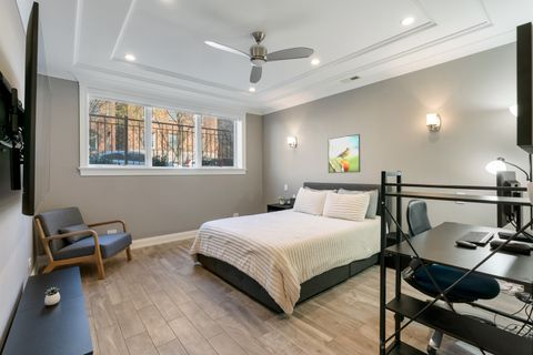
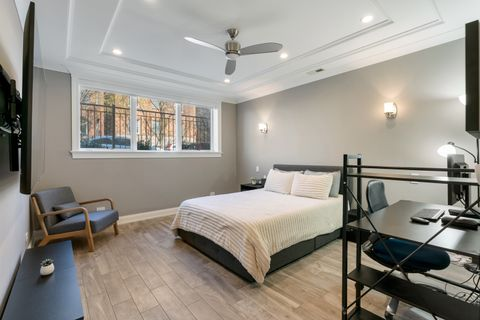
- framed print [326,133,361,174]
